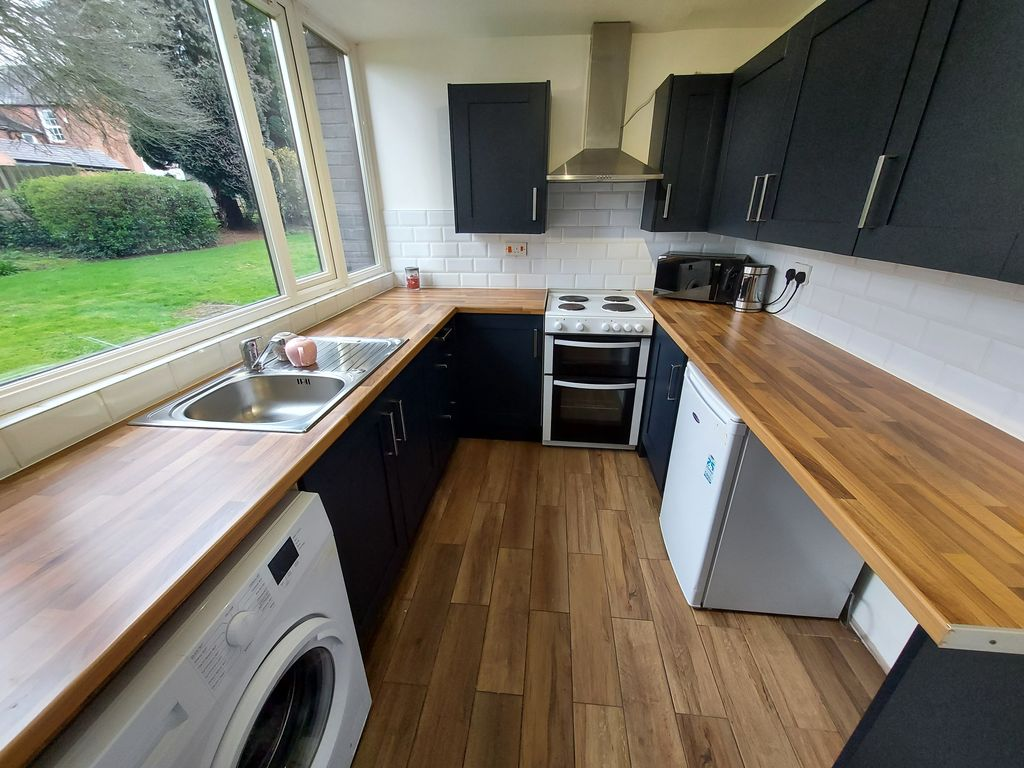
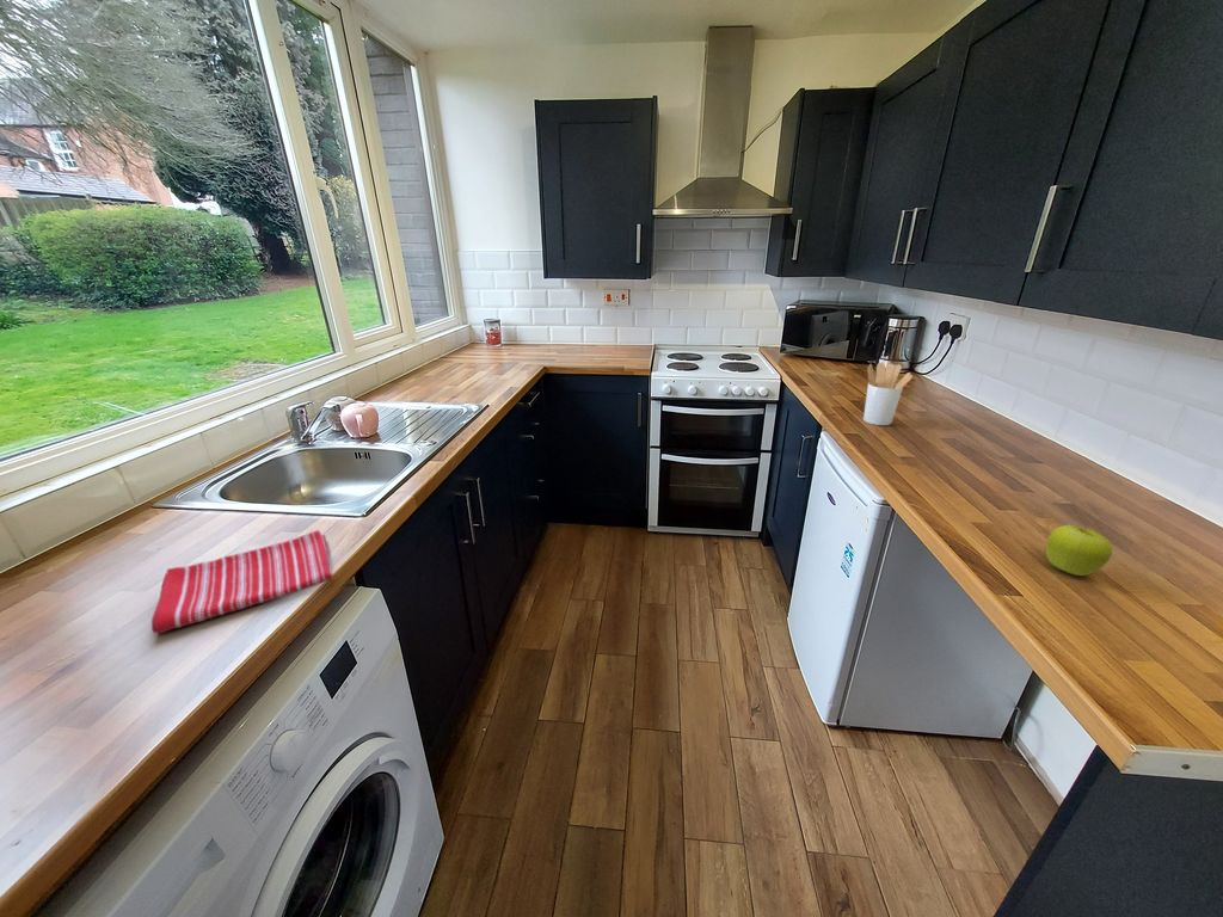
+ utensil holder [862,362,914,426]
+ dish towel [150,529,334,634]
+ fruit [1045,524,1113,577]
